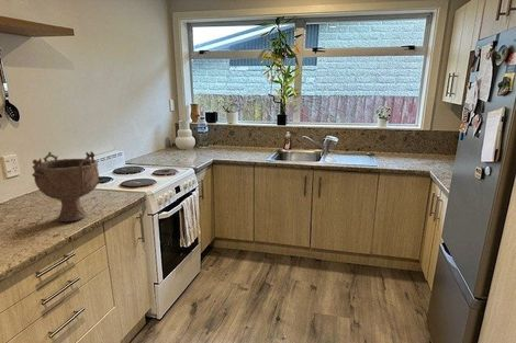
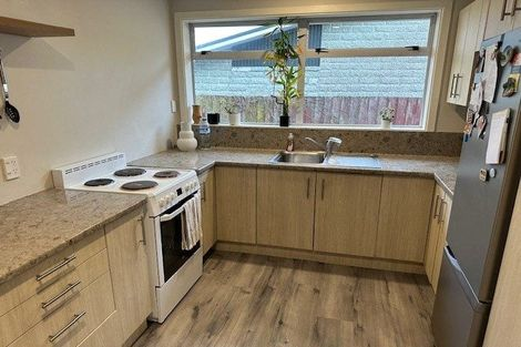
- decorative bowl [31,150,100,222]
